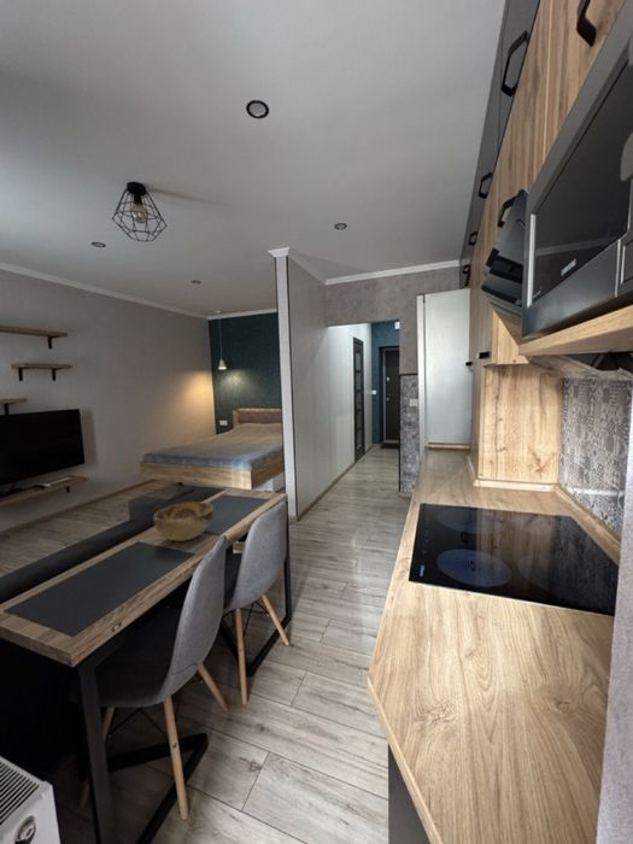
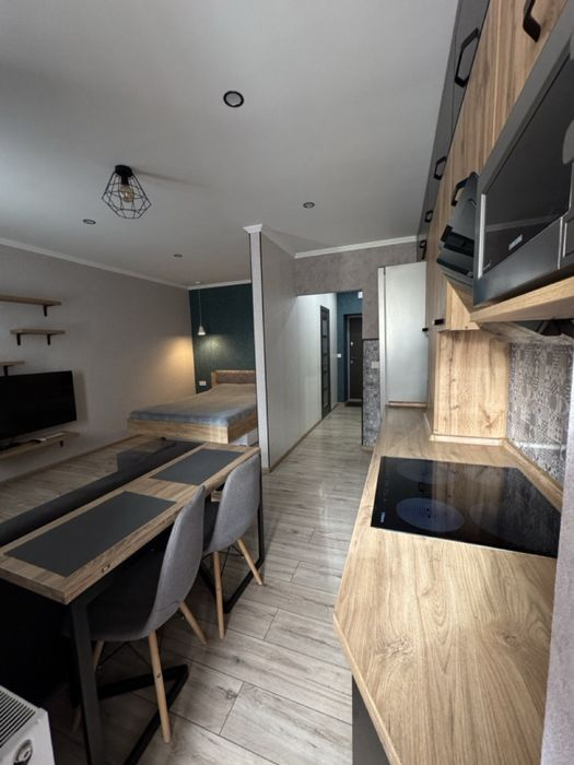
- decorative bowl [152,500,215,543]
